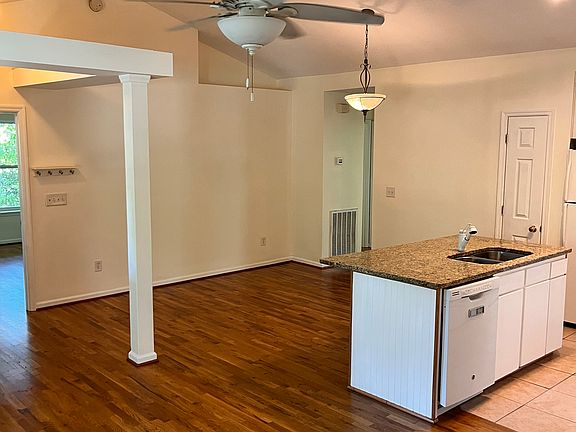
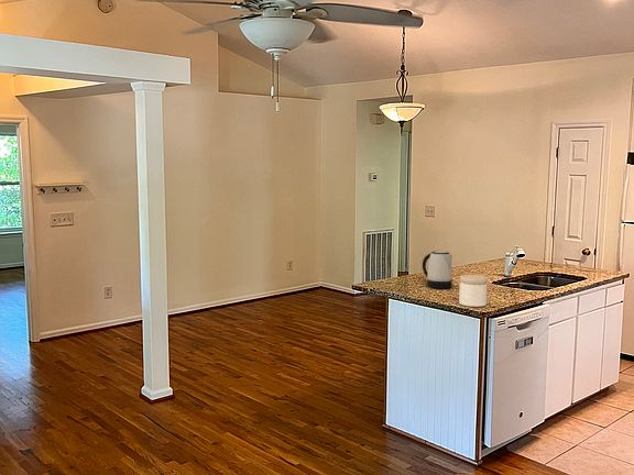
+ jar [458,274,489,308]
+ kettle [422,250,453,289]
